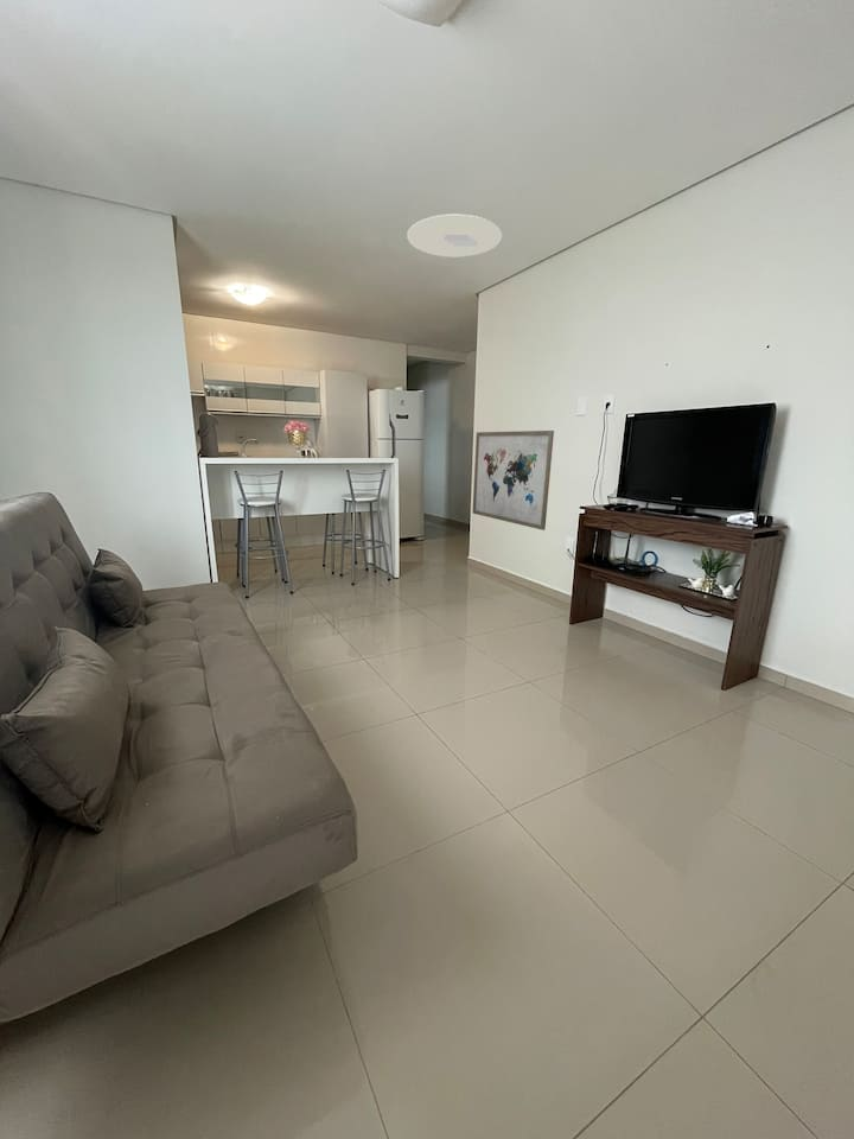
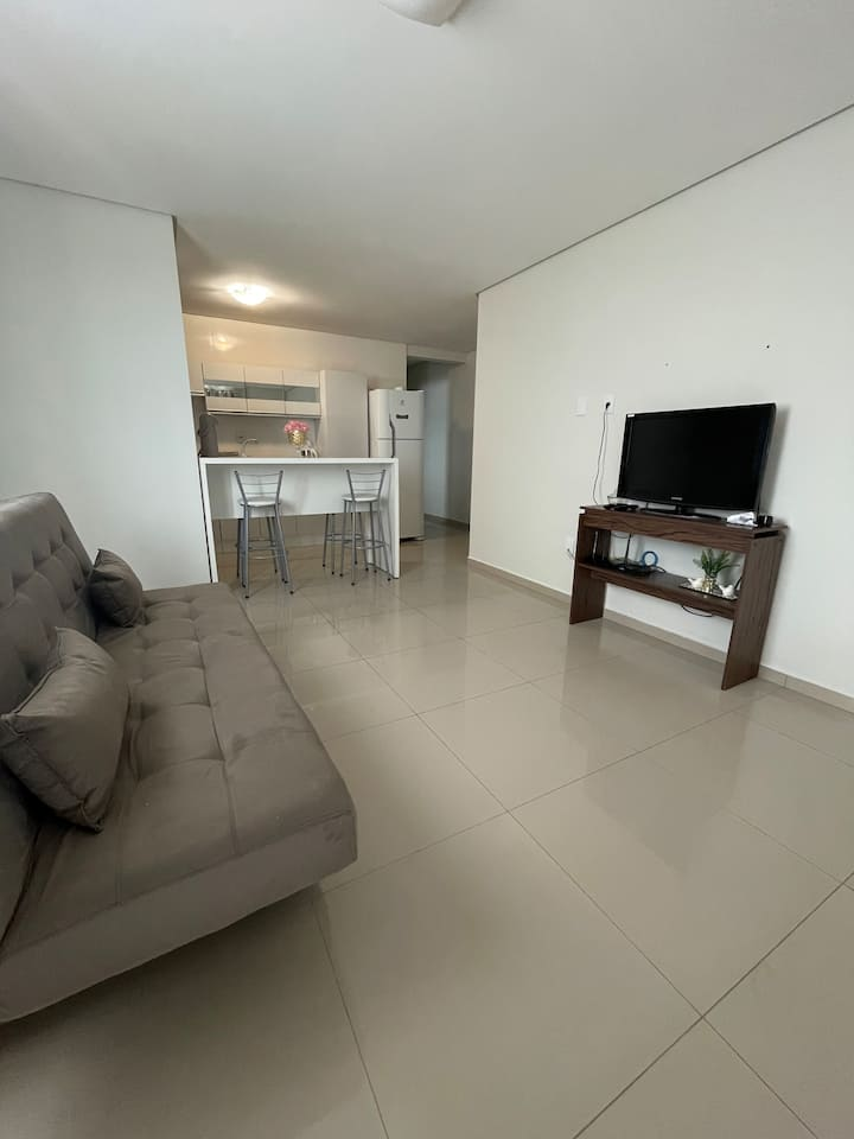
- wall art [472,429,555,532]
- ceiling light [406,214,503,257]
